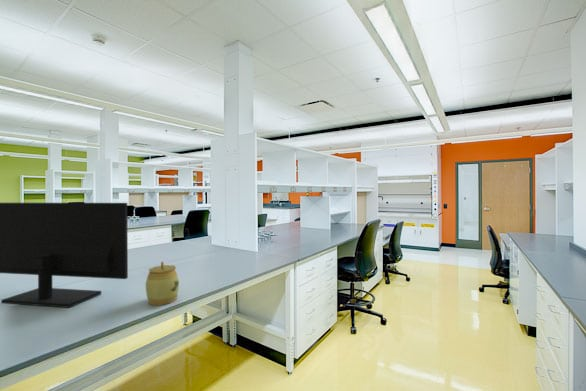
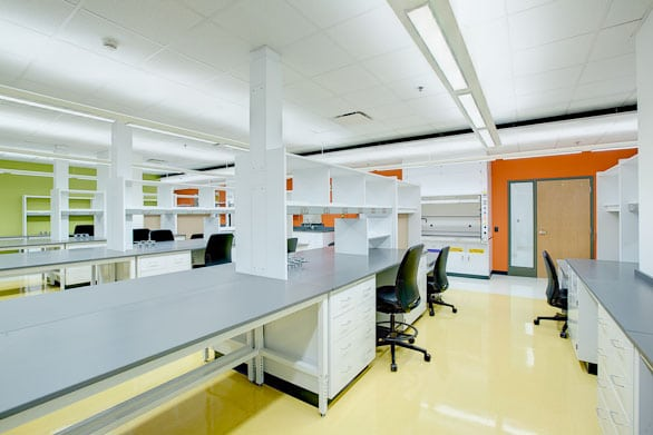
- jar [145,260,180,306]
- monitor [0,202,129,309]
